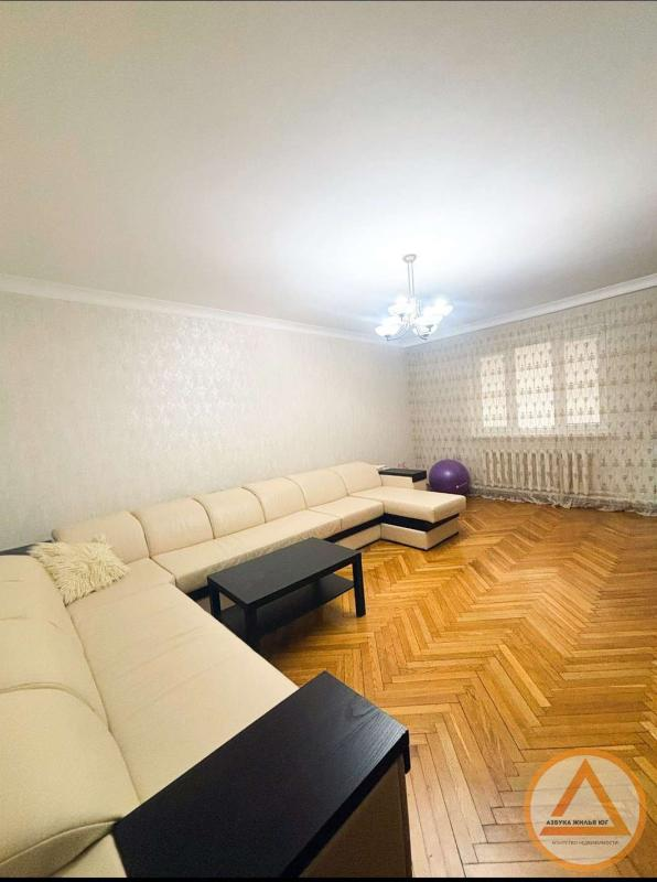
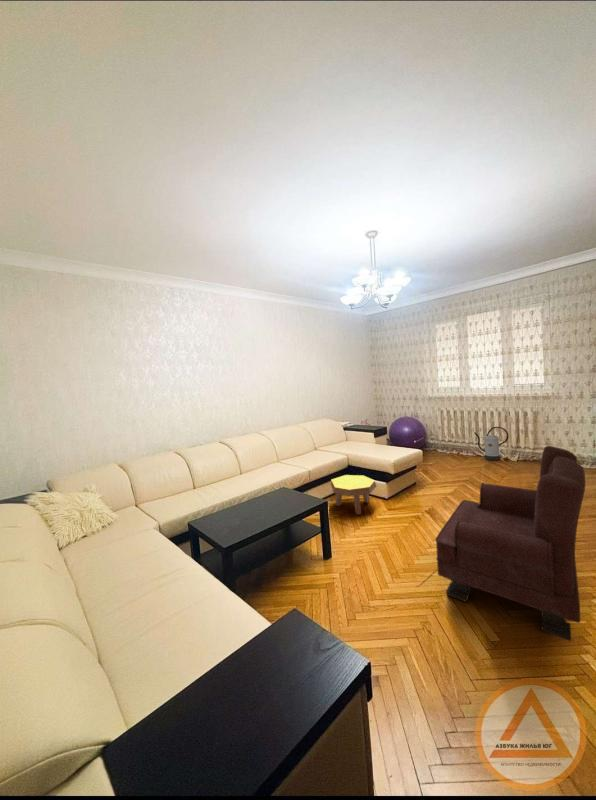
+ watering can [473,426,510,462]
+ footstool [330,474,377,516]
+ armchair [434,445,586,642]
